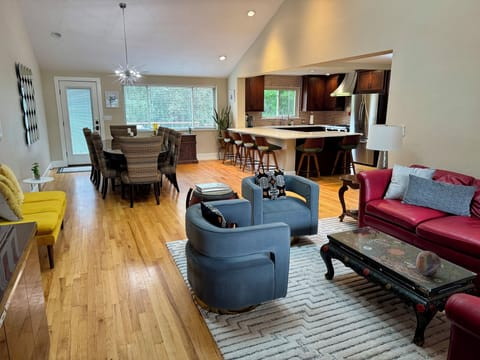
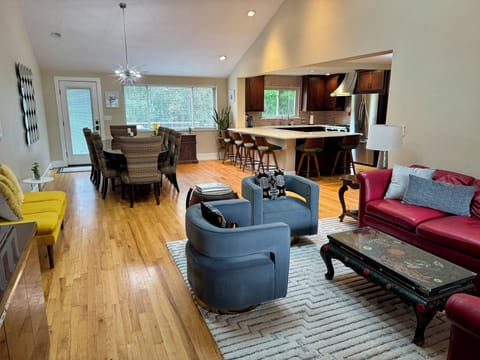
- decorative orb [413,250,443,277]
